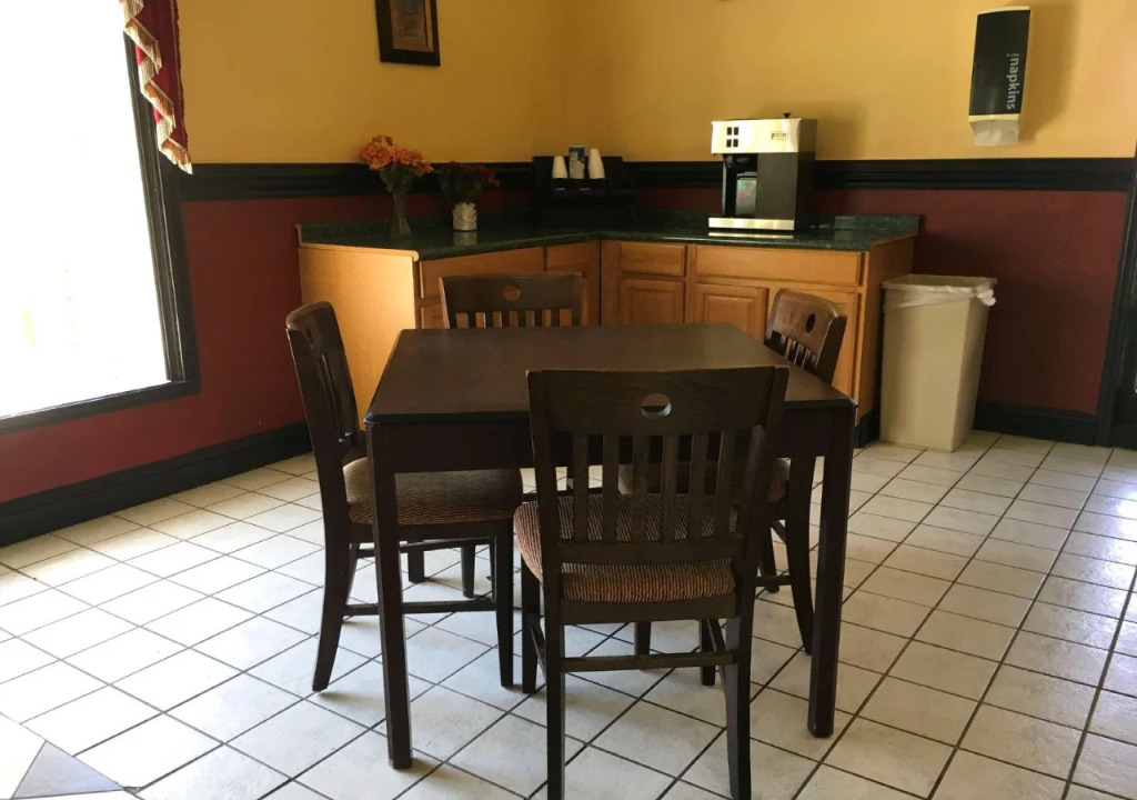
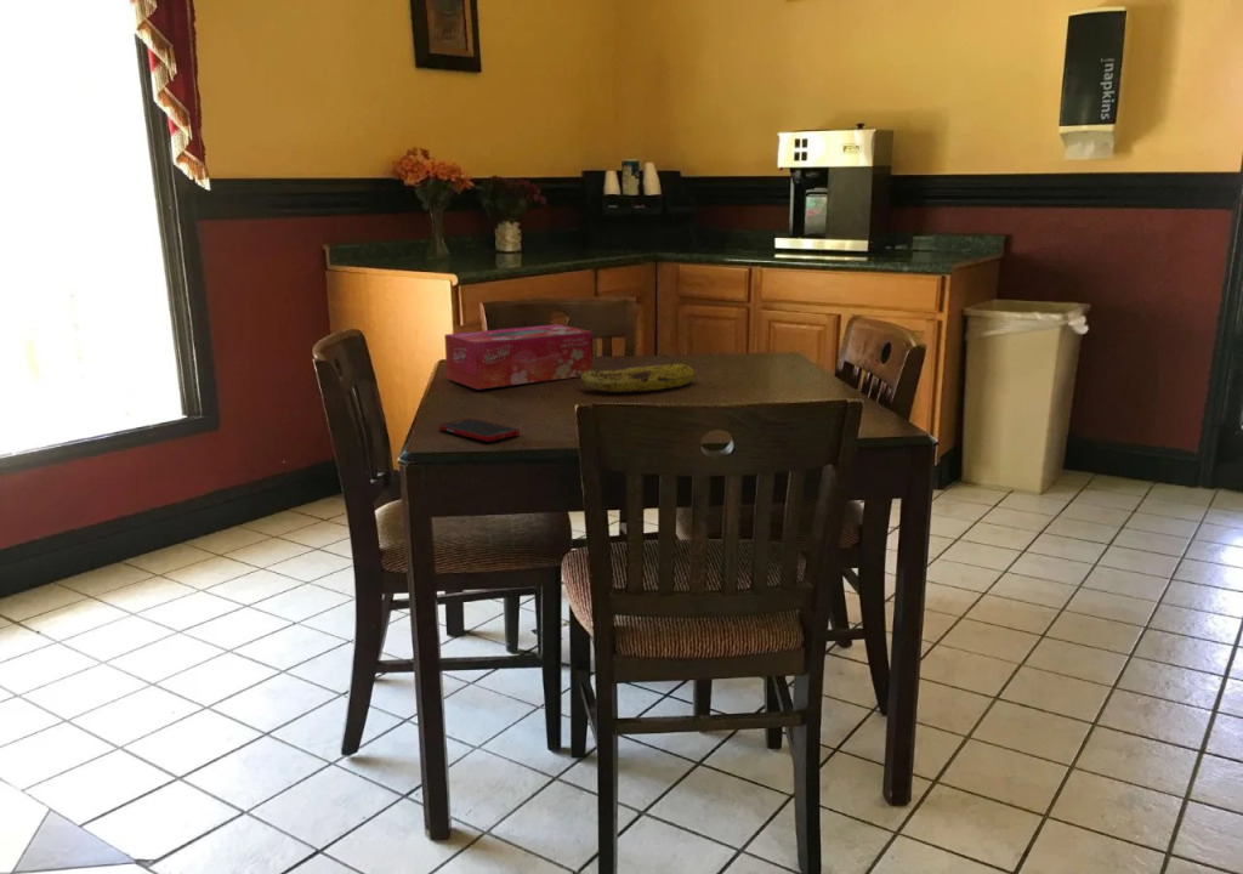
+ cell phone [438,418,521,443]
+ tissue box [443,323,594,391]
+ fruit [574,363,696,393]
